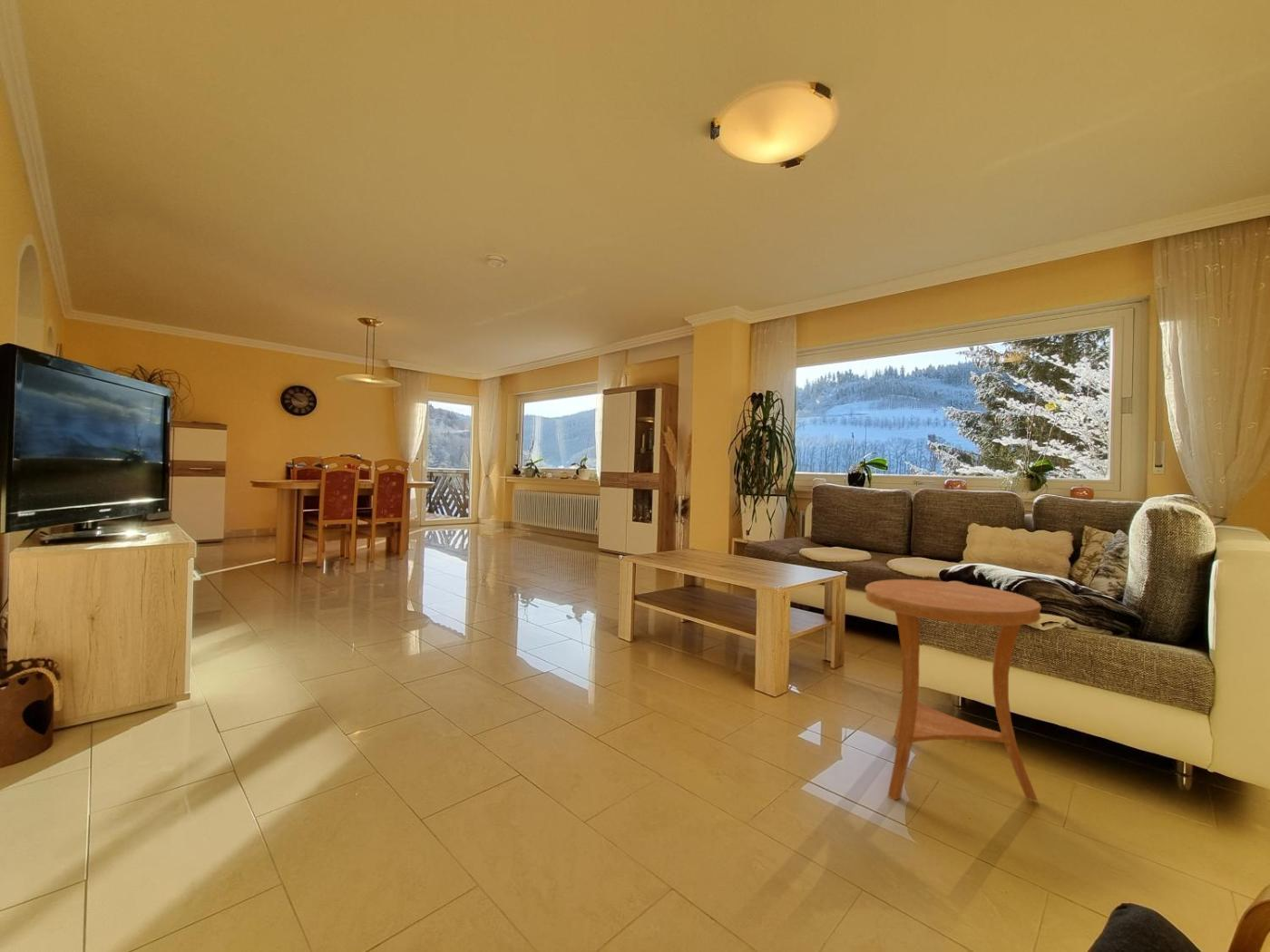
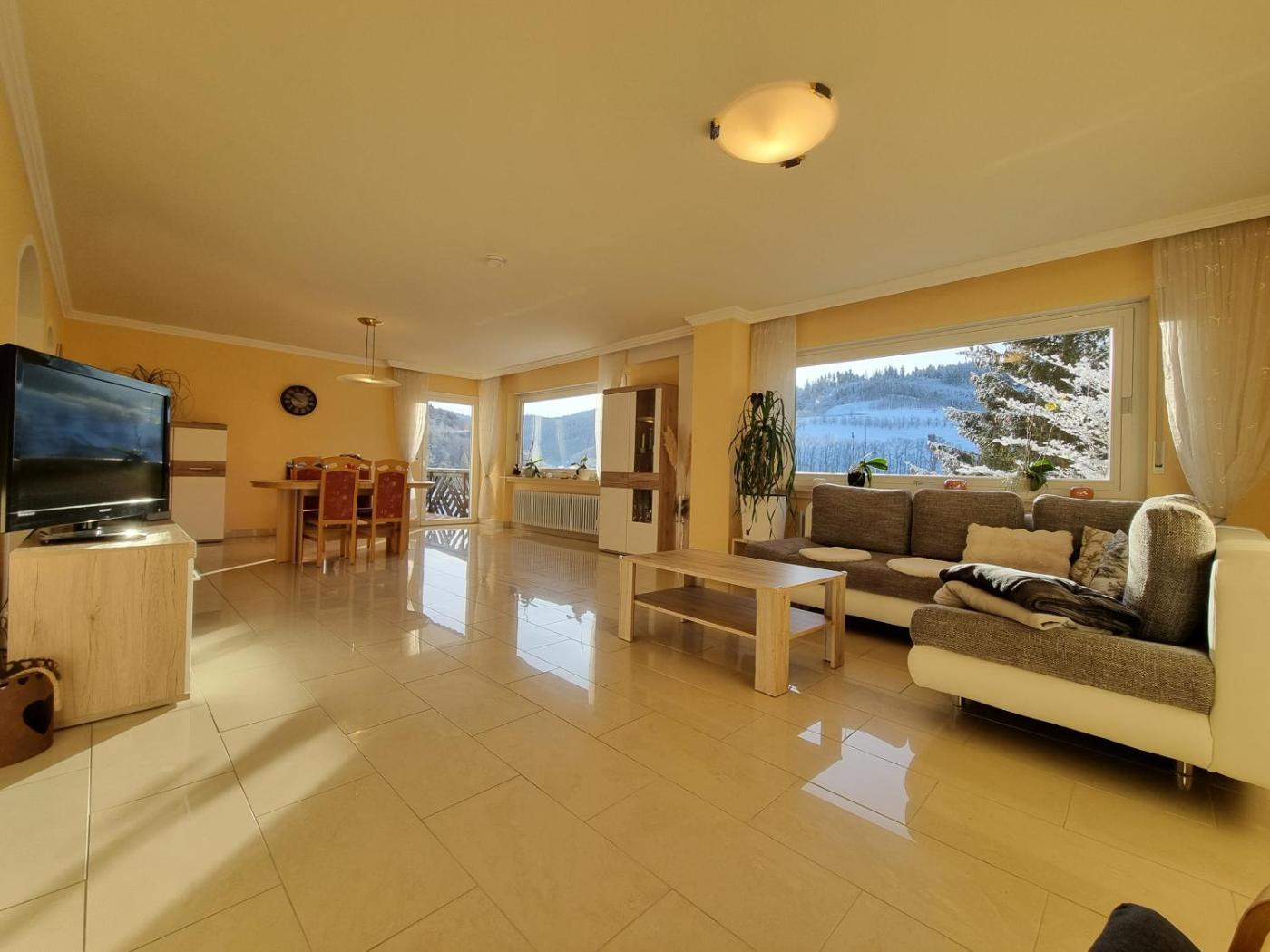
- side table [865,578,1042,801]
